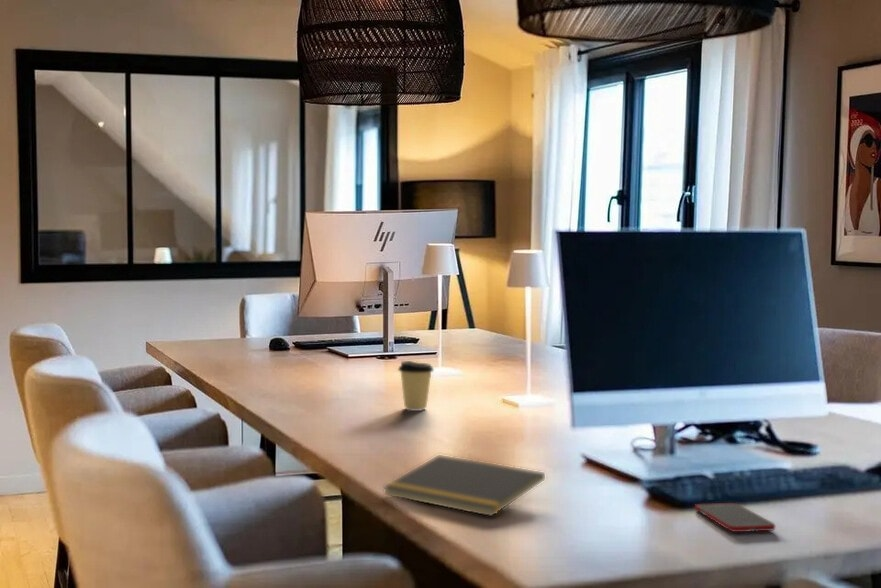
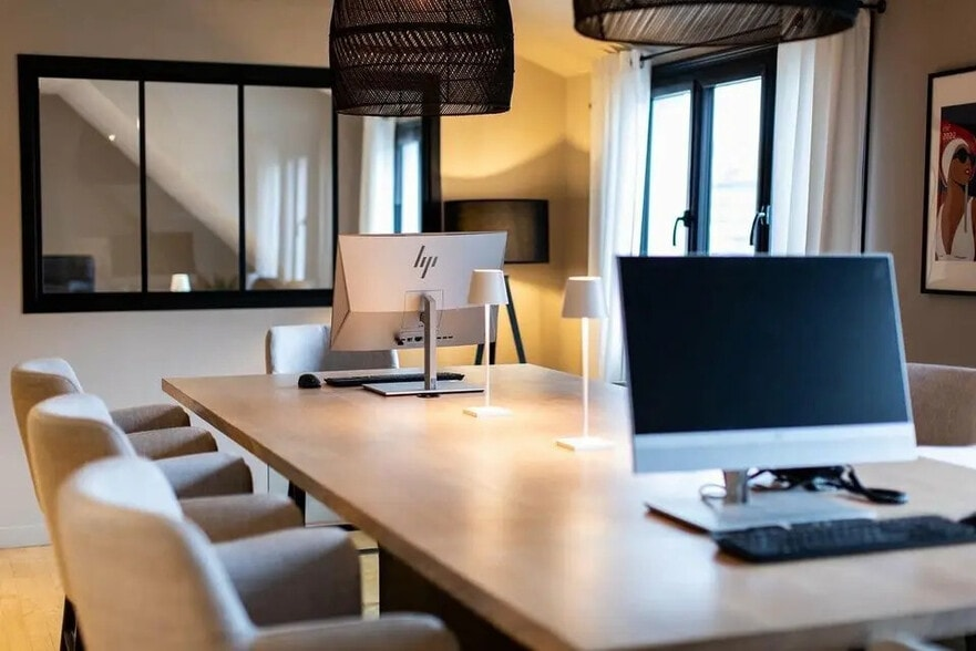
- cell phone [694,502,776,533]
- notepad [382,454,546,517]
- coffee cup [397,360,435,412]
